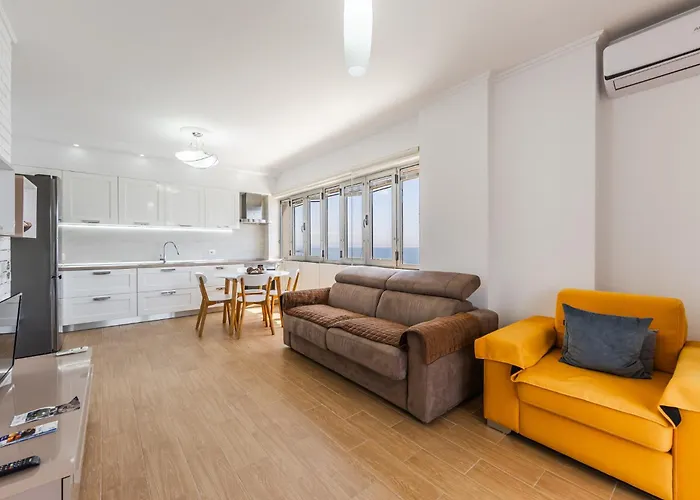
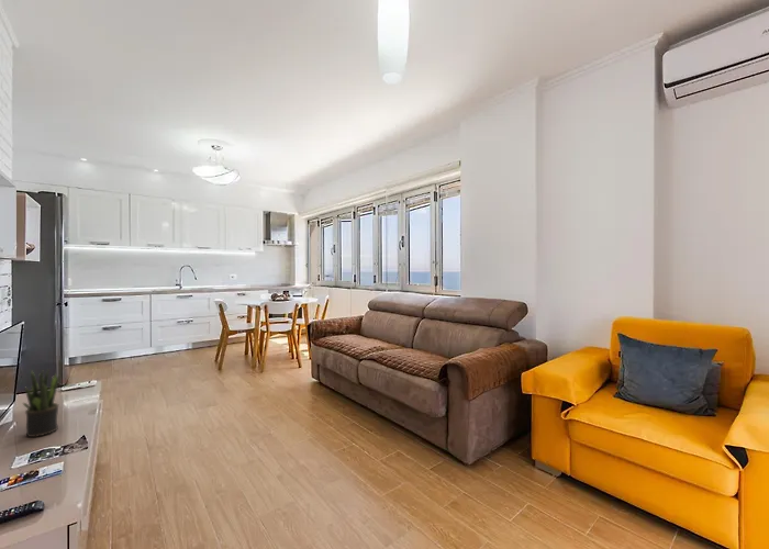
+ potted plant [22,368,60,438]
